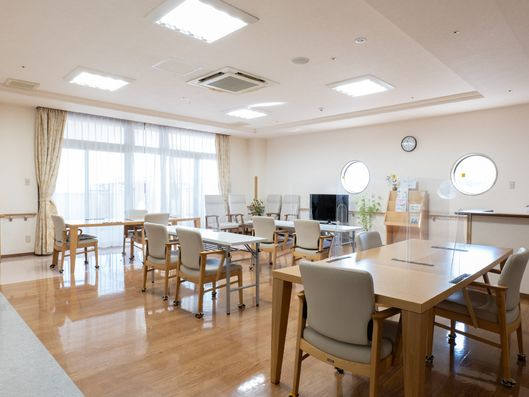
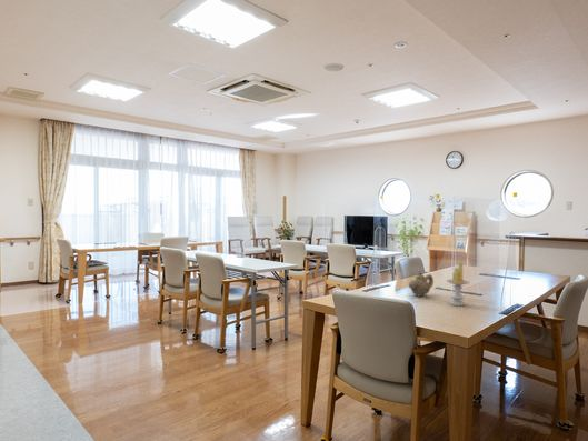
+ teapot [408,271,435,298]
+ candle [445,261,471,307]
